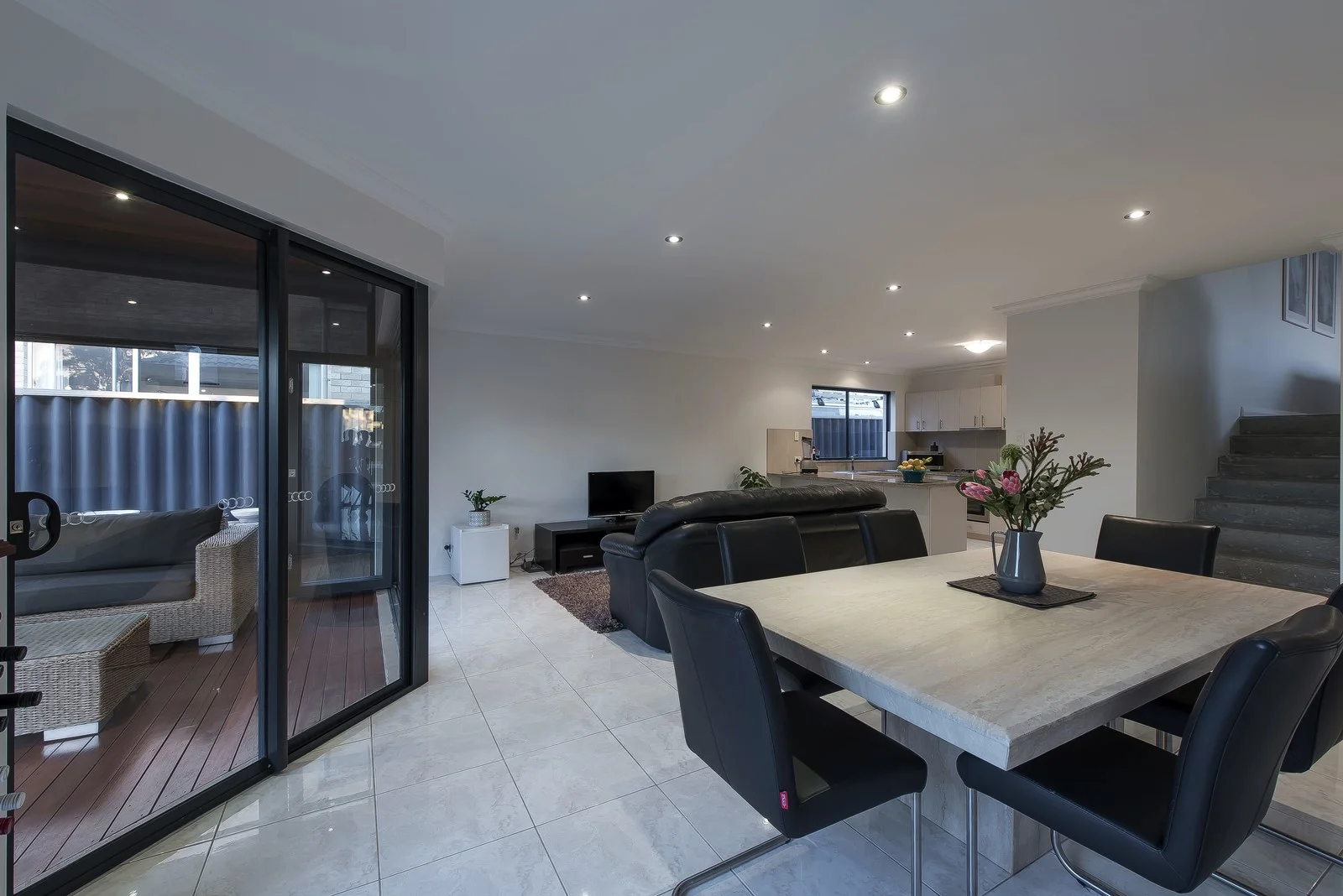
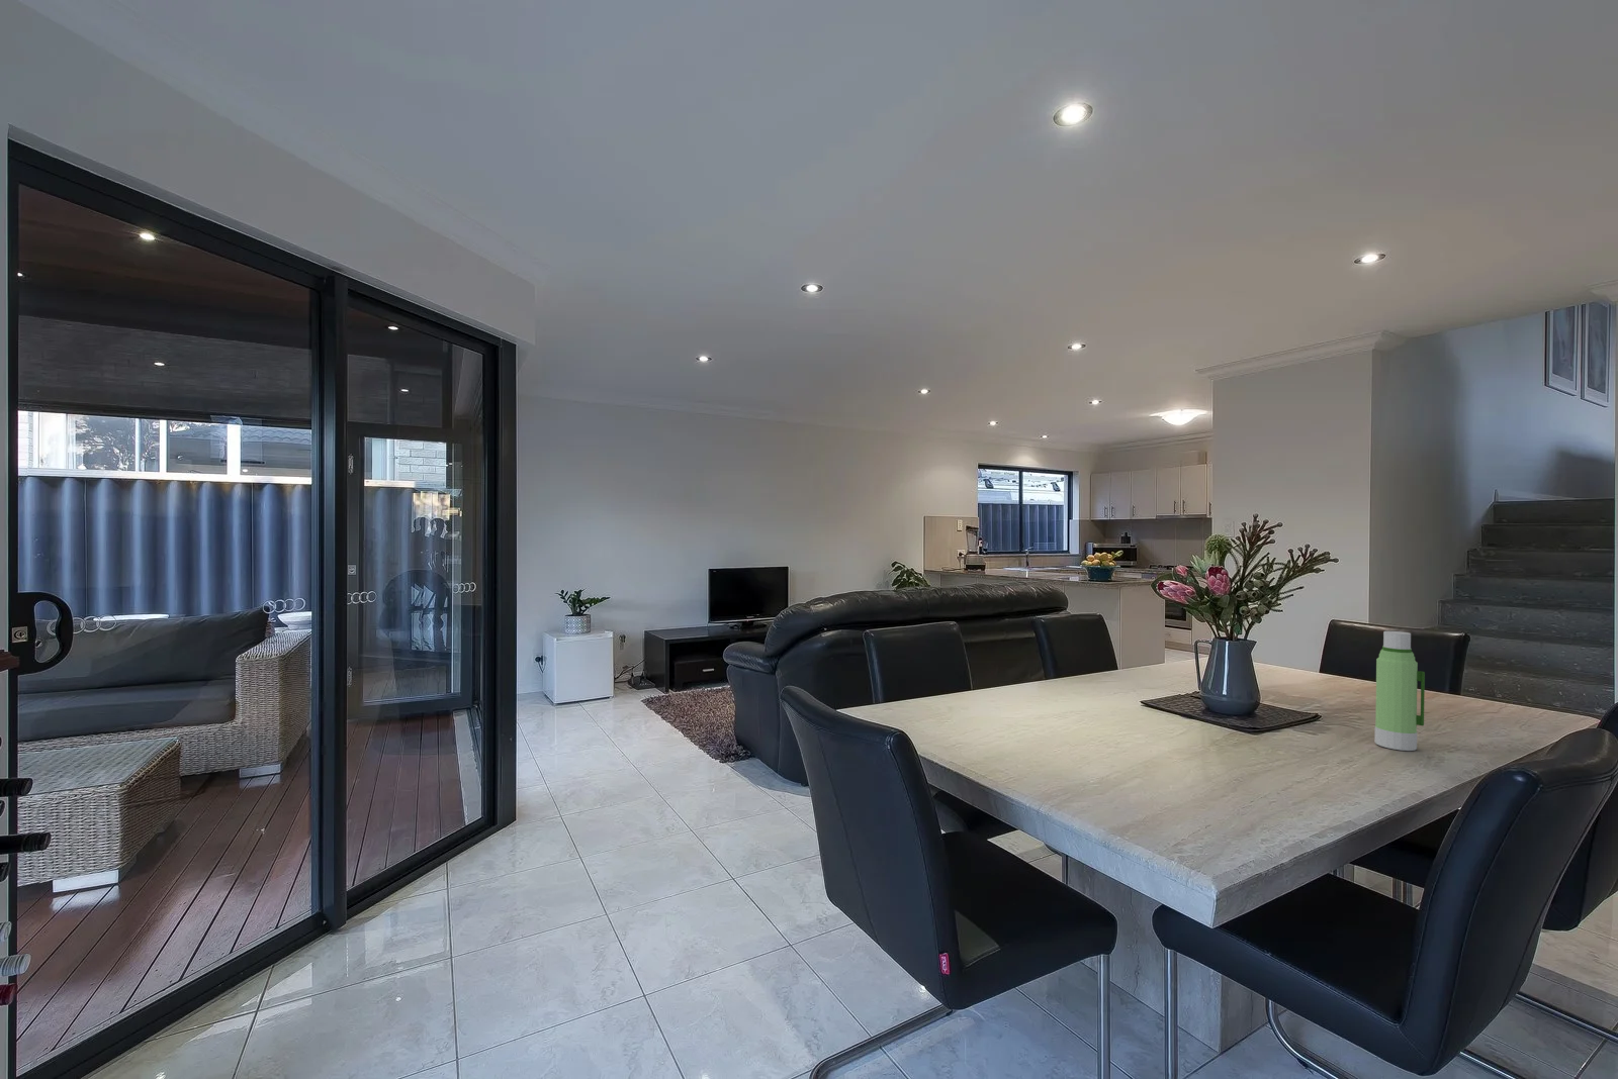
+ water bottle [1373,631,1426,751]
